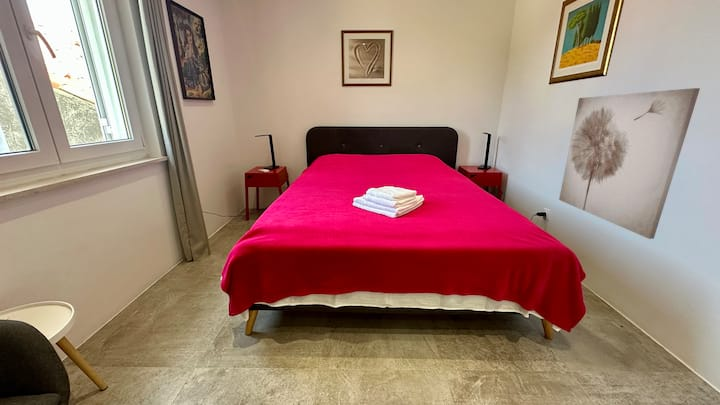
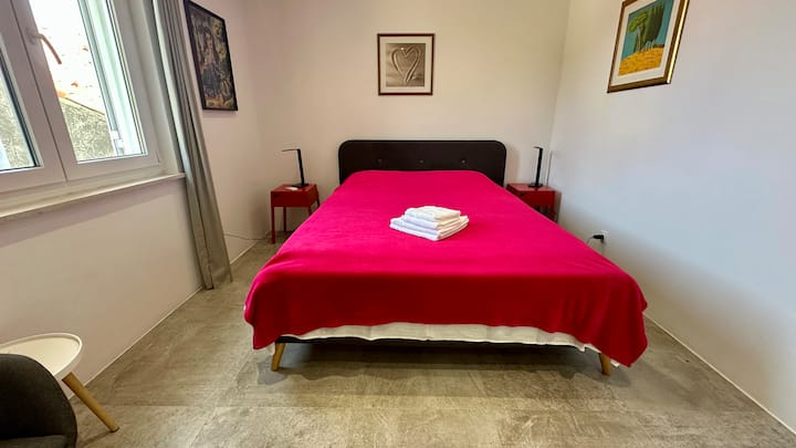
- wall art [558,87,701,240]
